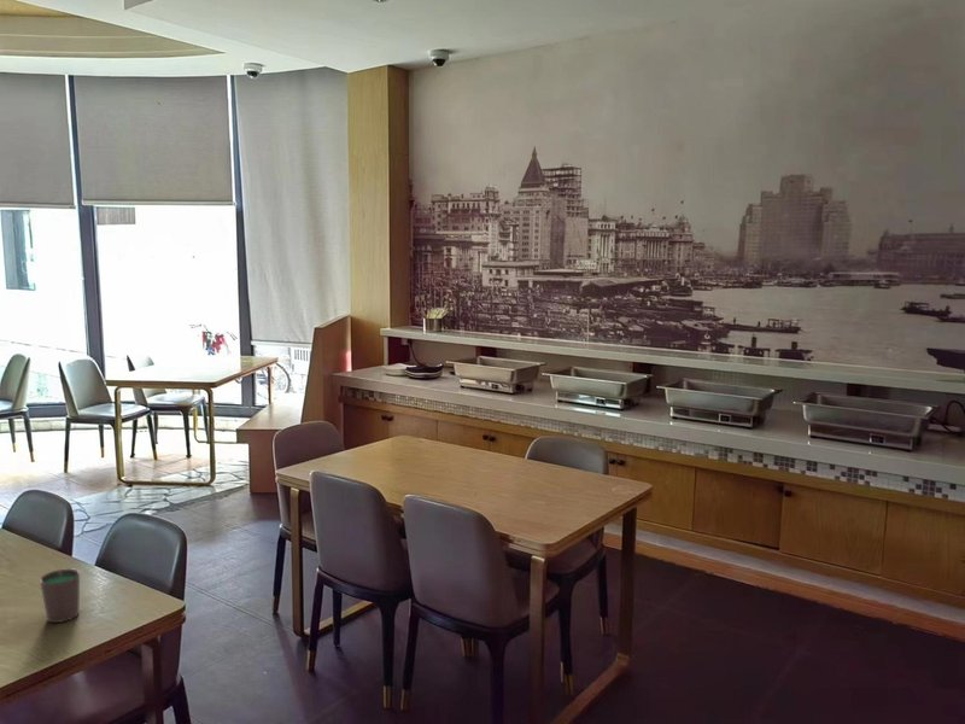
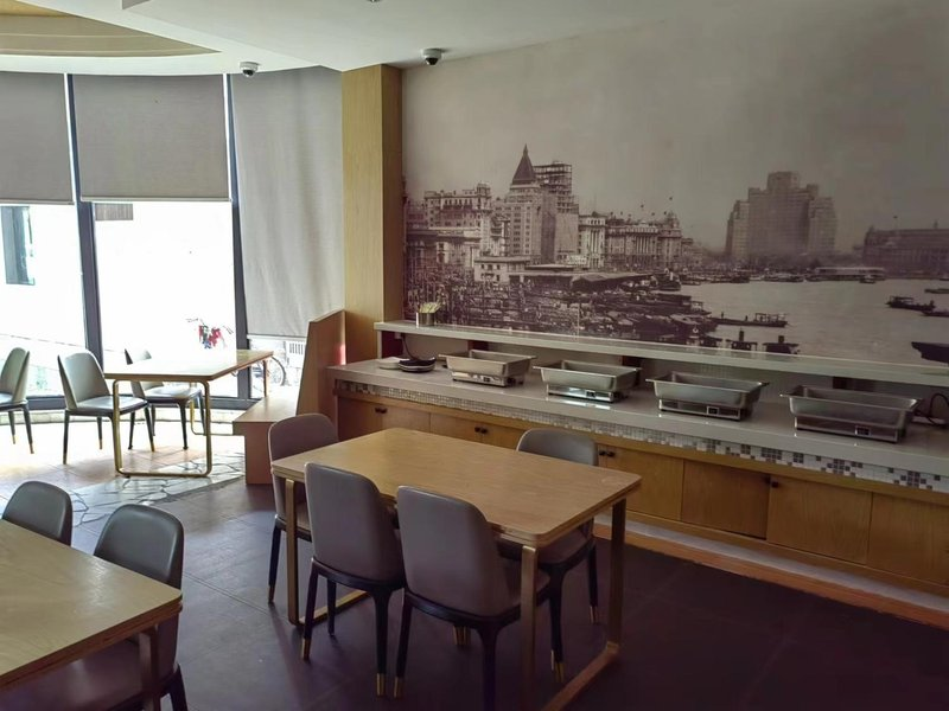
- cup [39,568,81,624]
